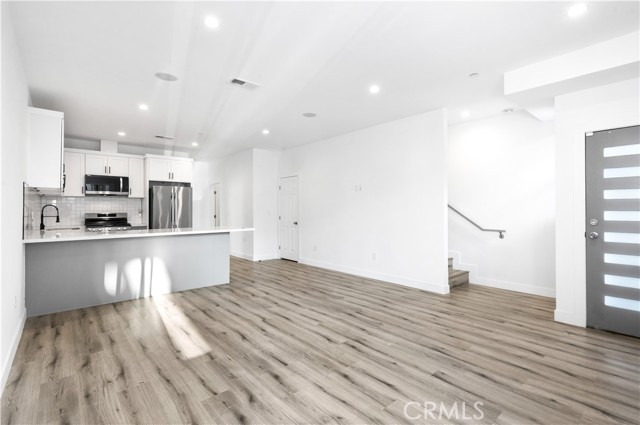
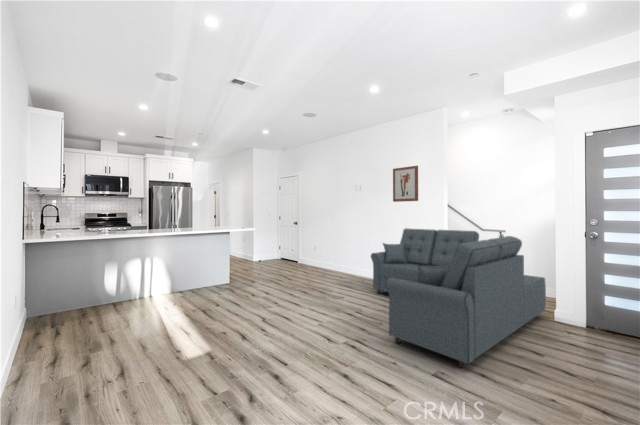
+ wall art [392,165,419,203]
+ sofa [370,227,547,369]
